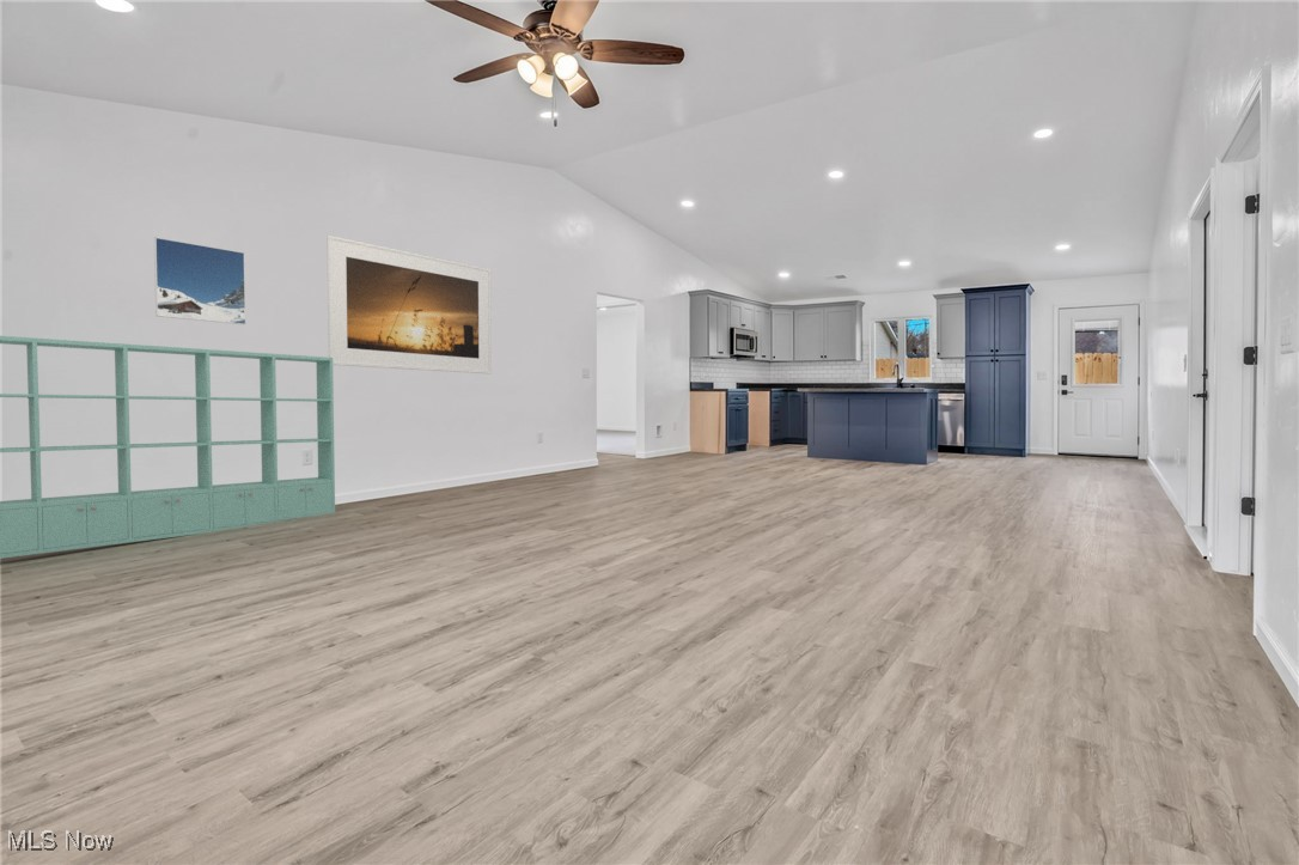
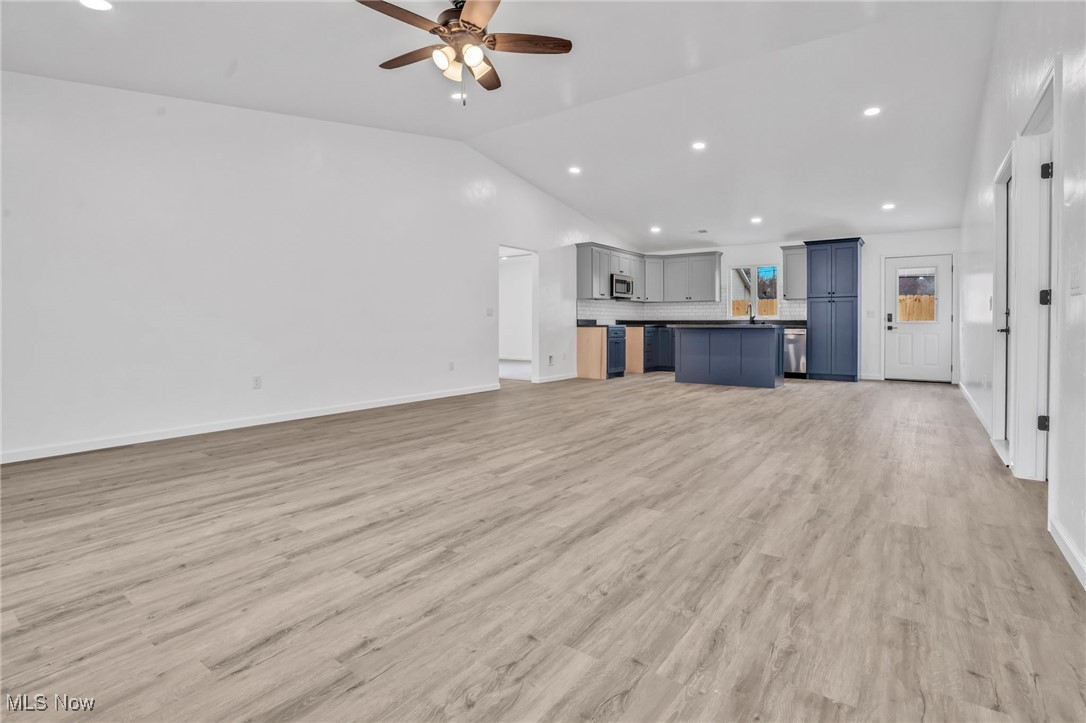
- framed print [325,234,493,376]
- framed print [153,236,246,325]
- bookshelf [0,335,336,560]
